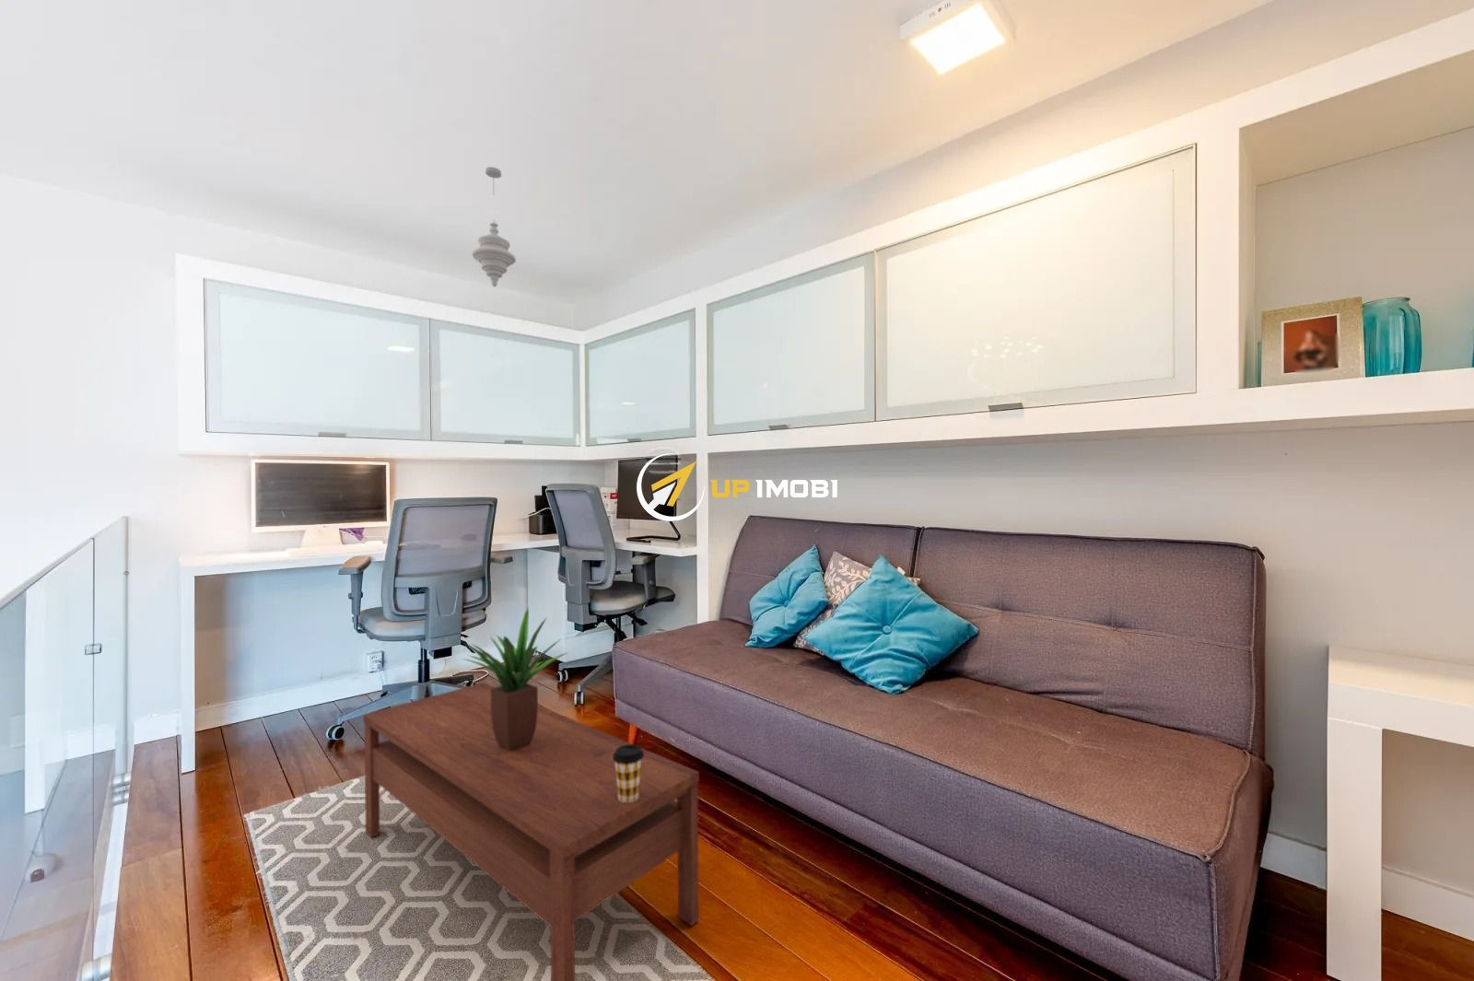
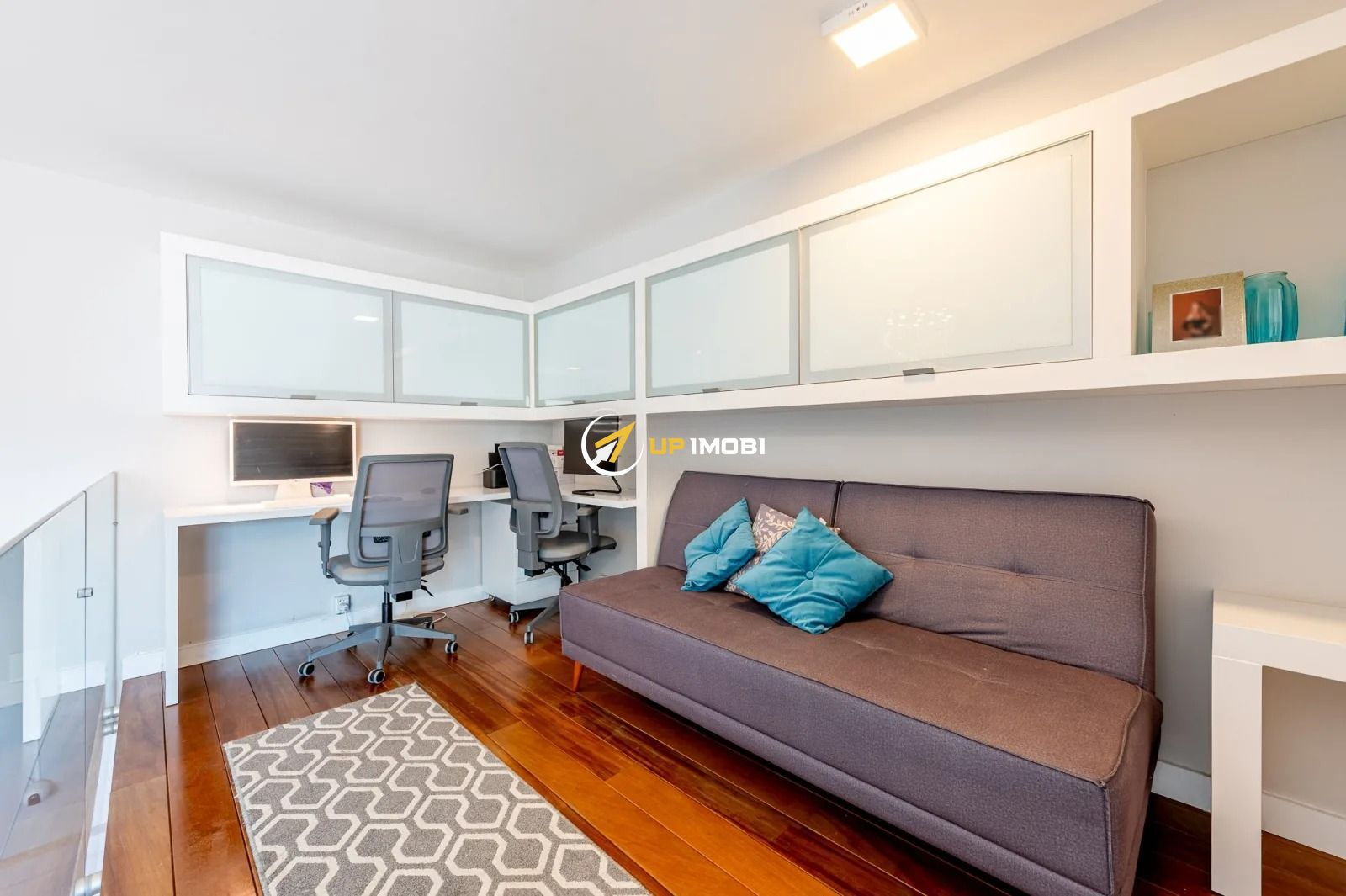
- pendant light [471,165,517,287]
- coffee cup [612,743,644,803]
- coffee table [362,682,700,981]
- potted plant [460,607,569,752]
